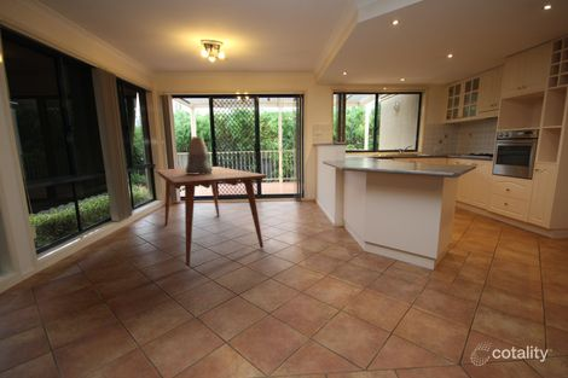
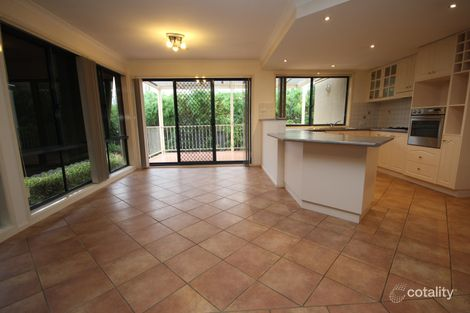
- dining table [155,165,268,267]
- decorative urn [185,135,213,174]
